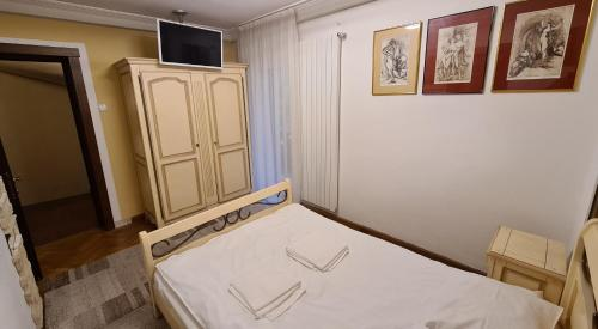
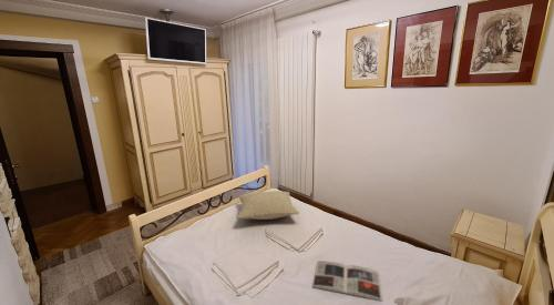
+ magazine [311,260,383,302]
+ pillow [236,190,300,221]
